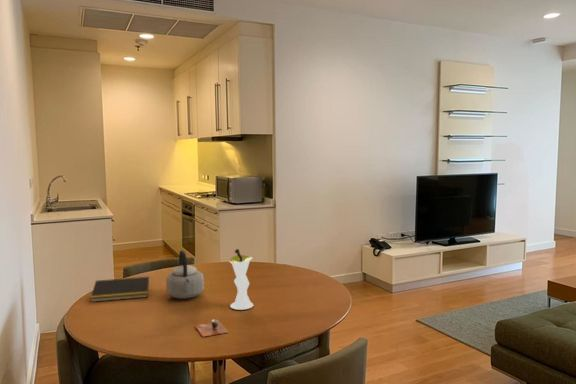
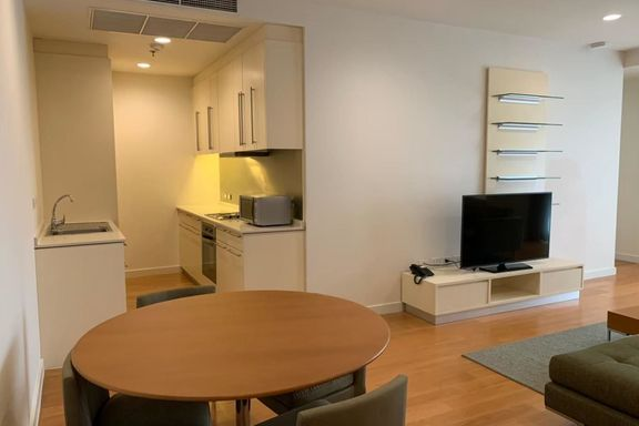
- notepad [89,276,150,303]
- teapot [165,249,205,300]
- cup [194,318,229,338]
- vase [228,248,254,311]
